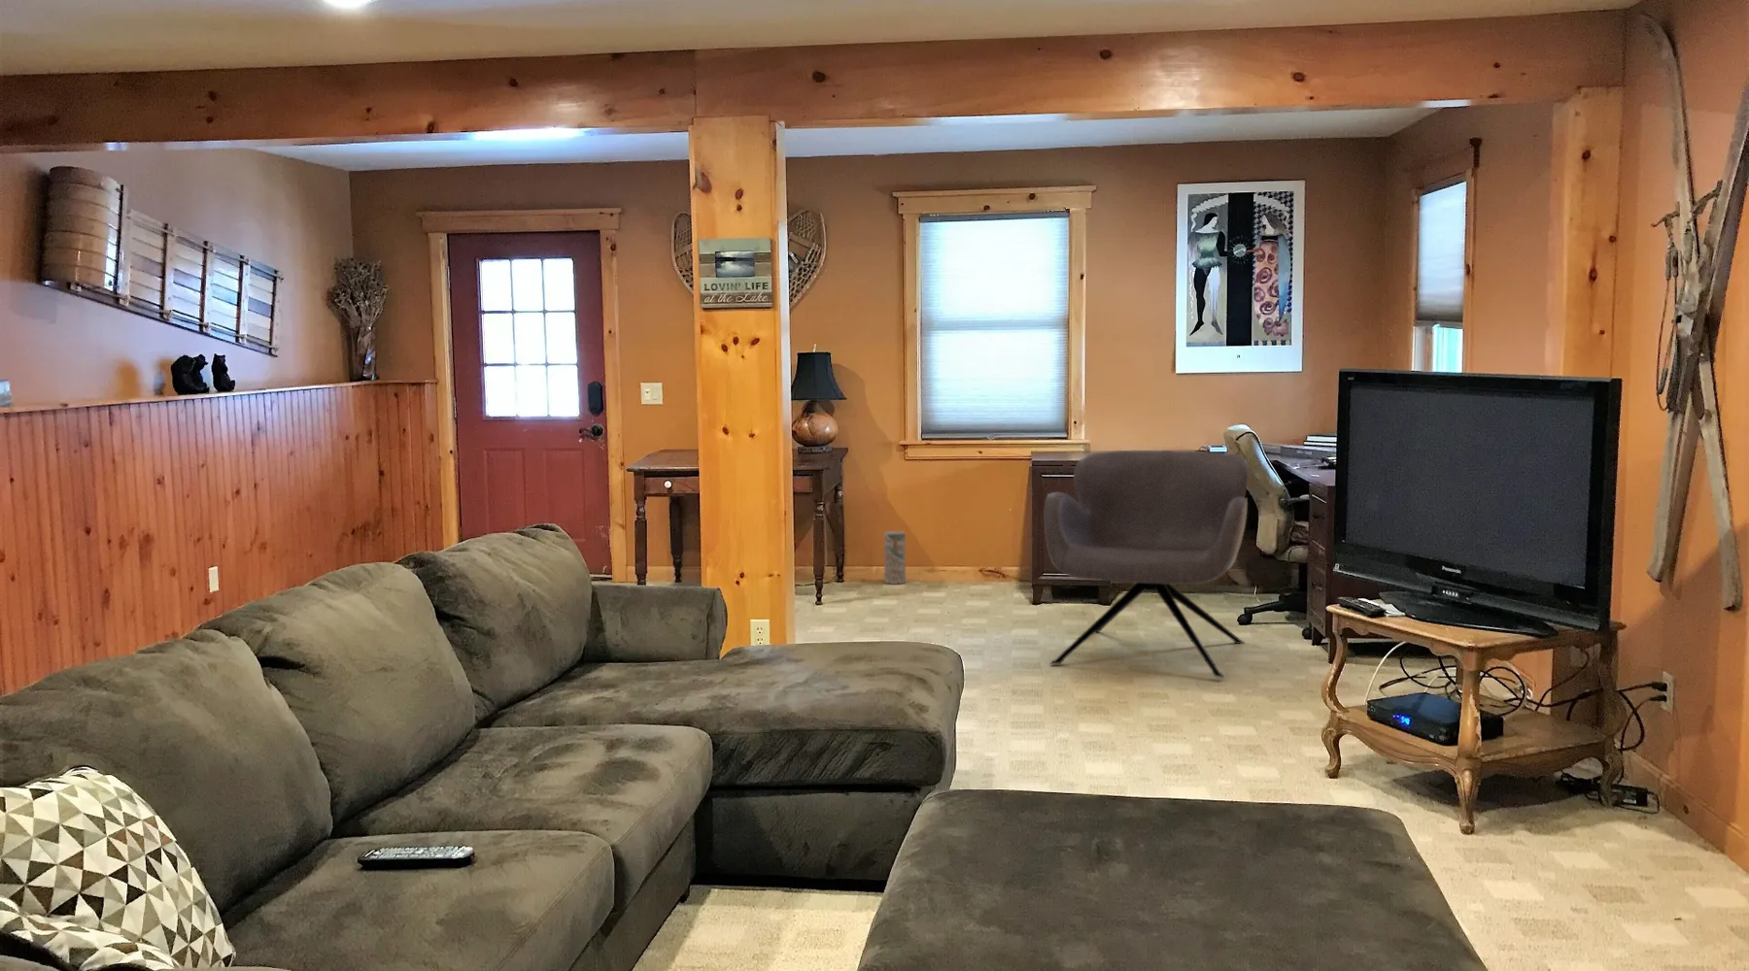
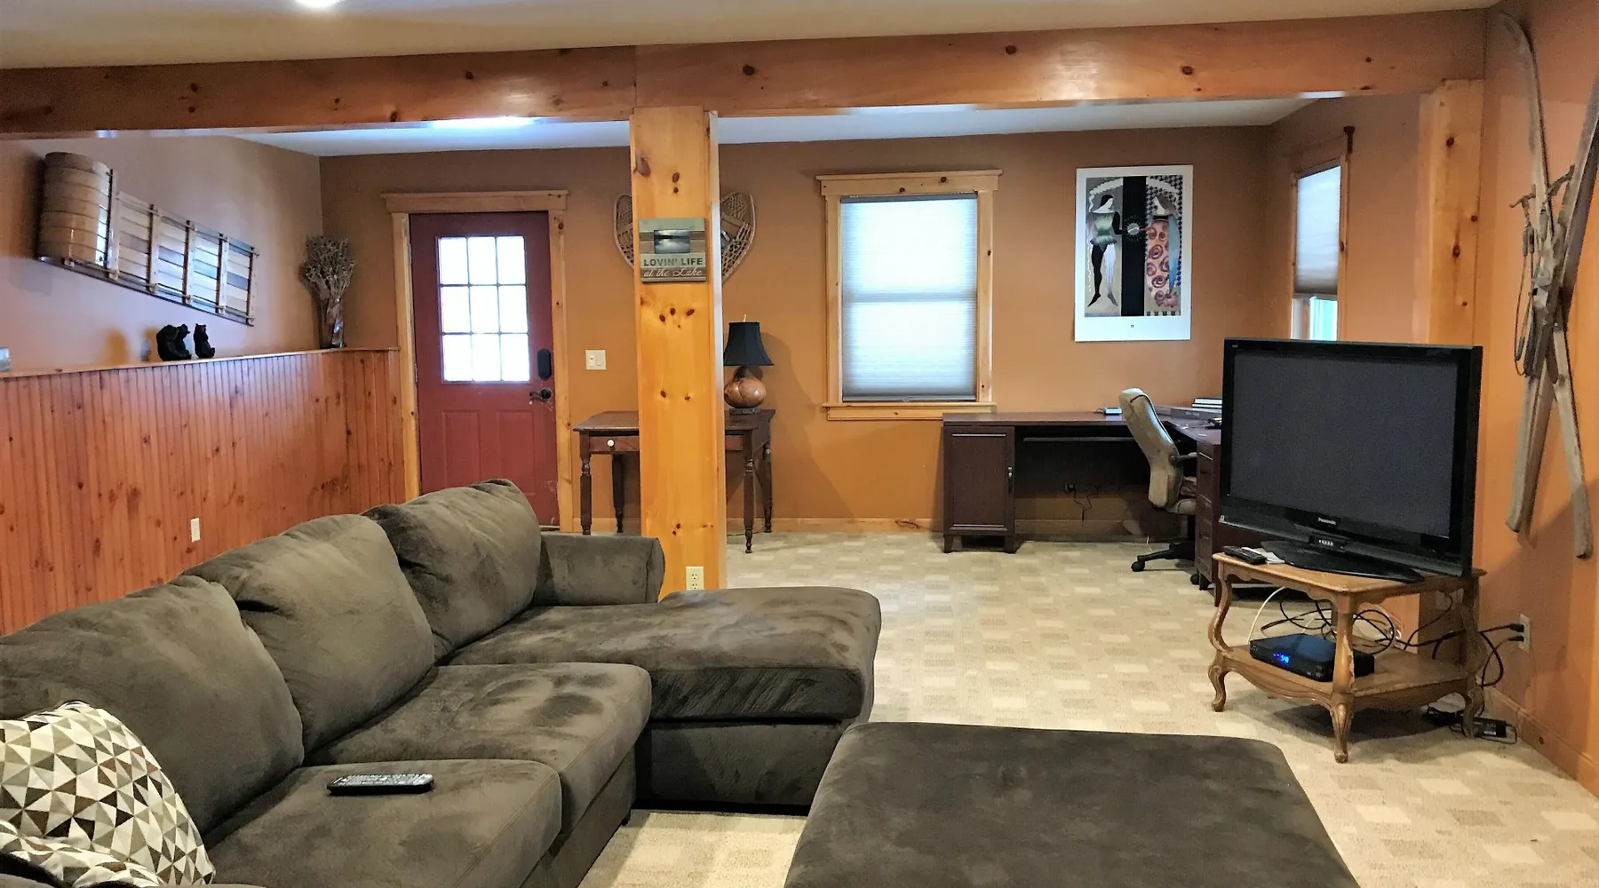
- vase [883,530,907,586]
- armchair [1043,450,1250,679]
